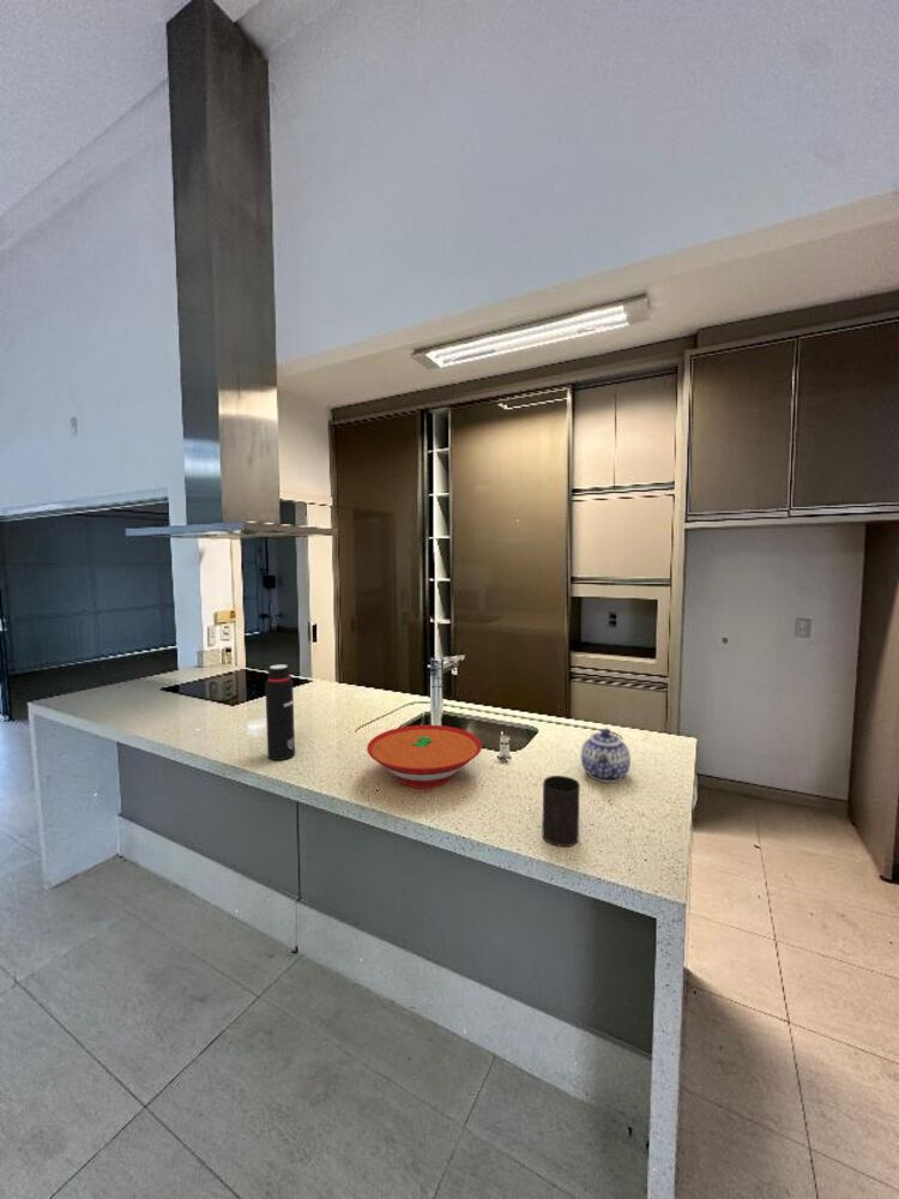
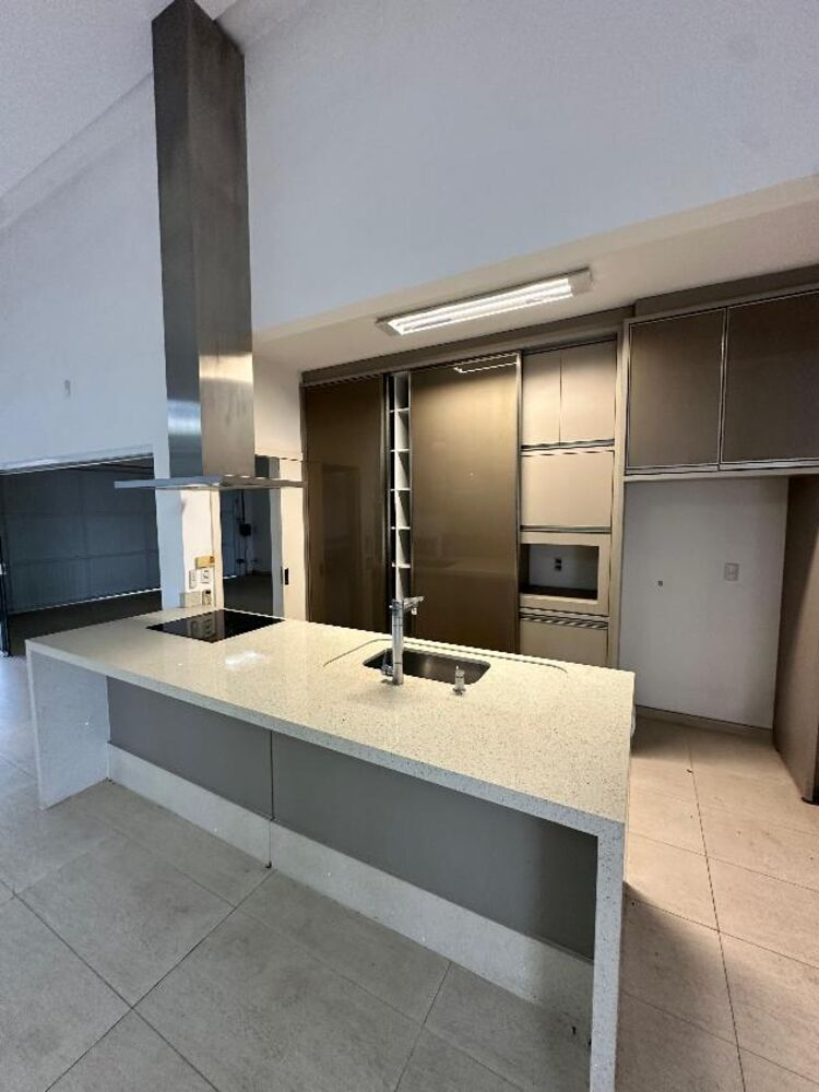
- bowl [366,724,483,790]
- cup [541,775,581,848]
- water bottle [264,663,296,761]
- teapot [580,727,632,784]
